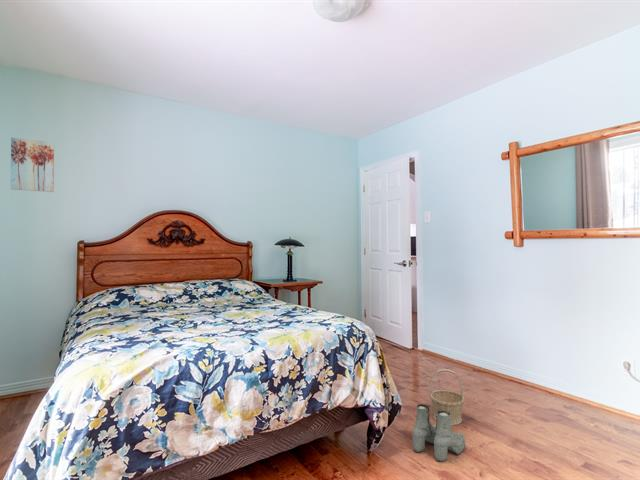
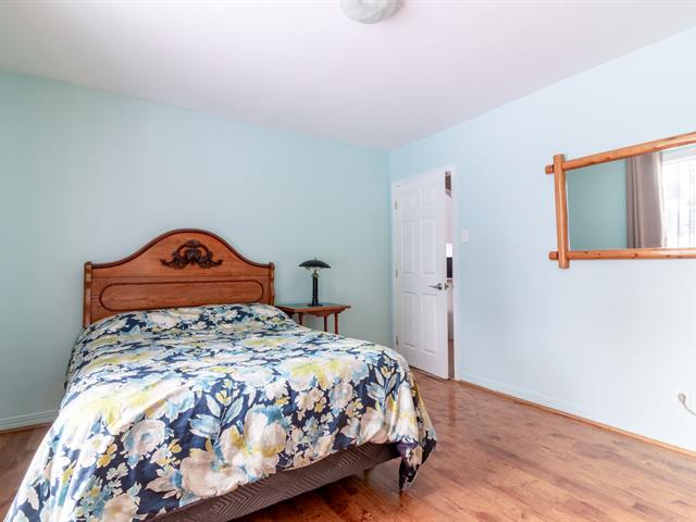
- wall art [10,136,55,193]
- basket [429,368,466,426]
- boots [412,403,466,463]
